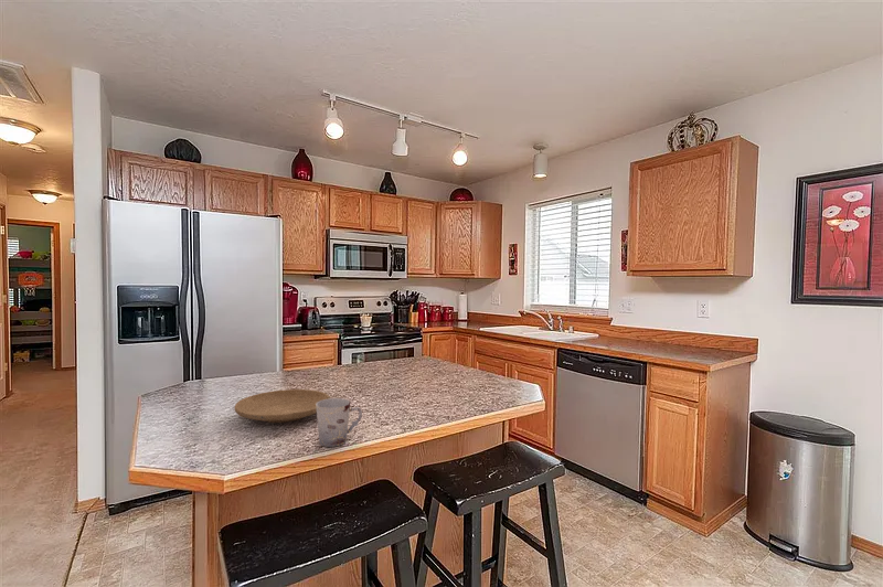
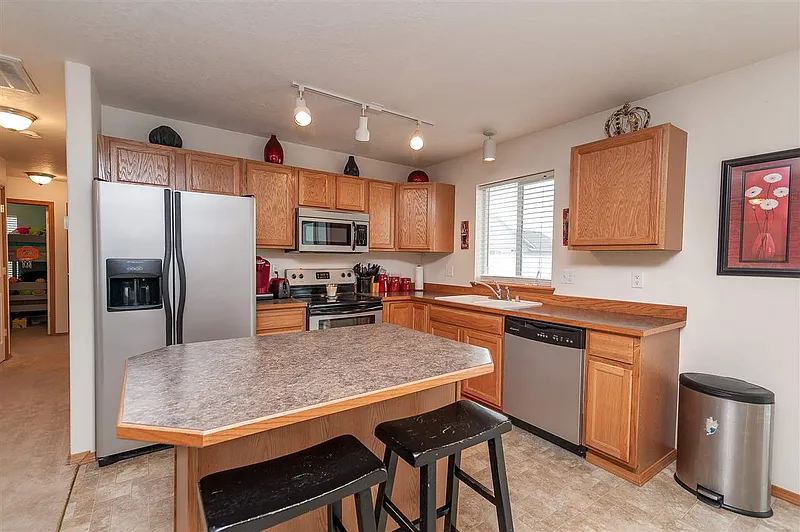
- plate [234,388,331,424]
- cup [316,397,363,448]
